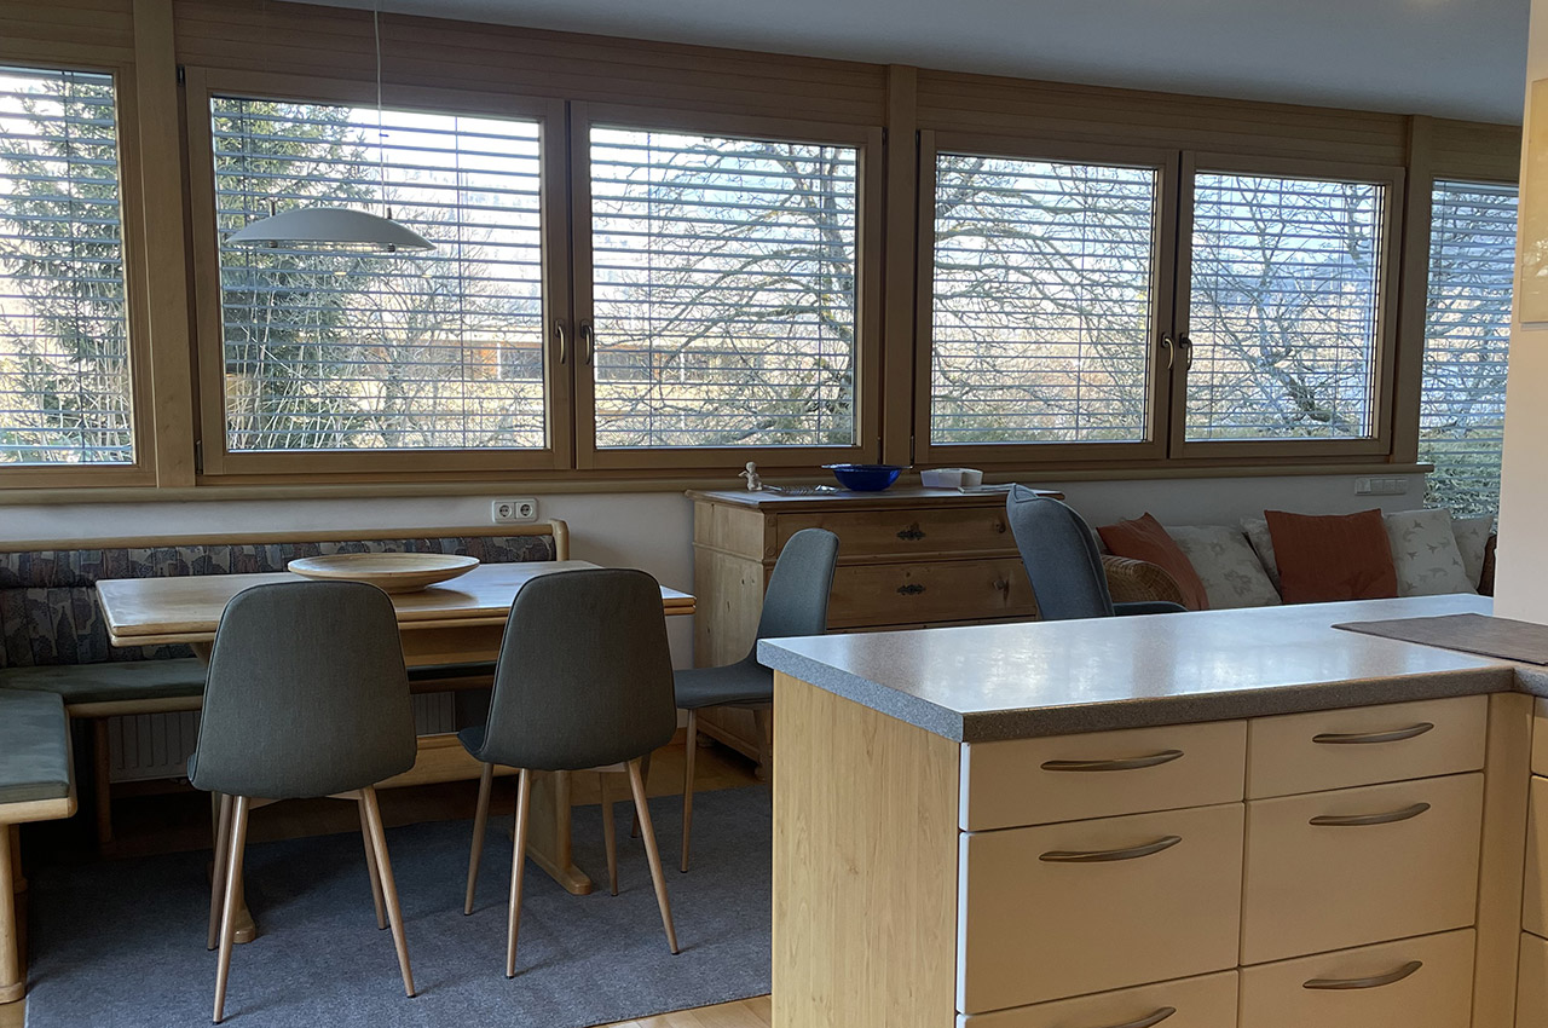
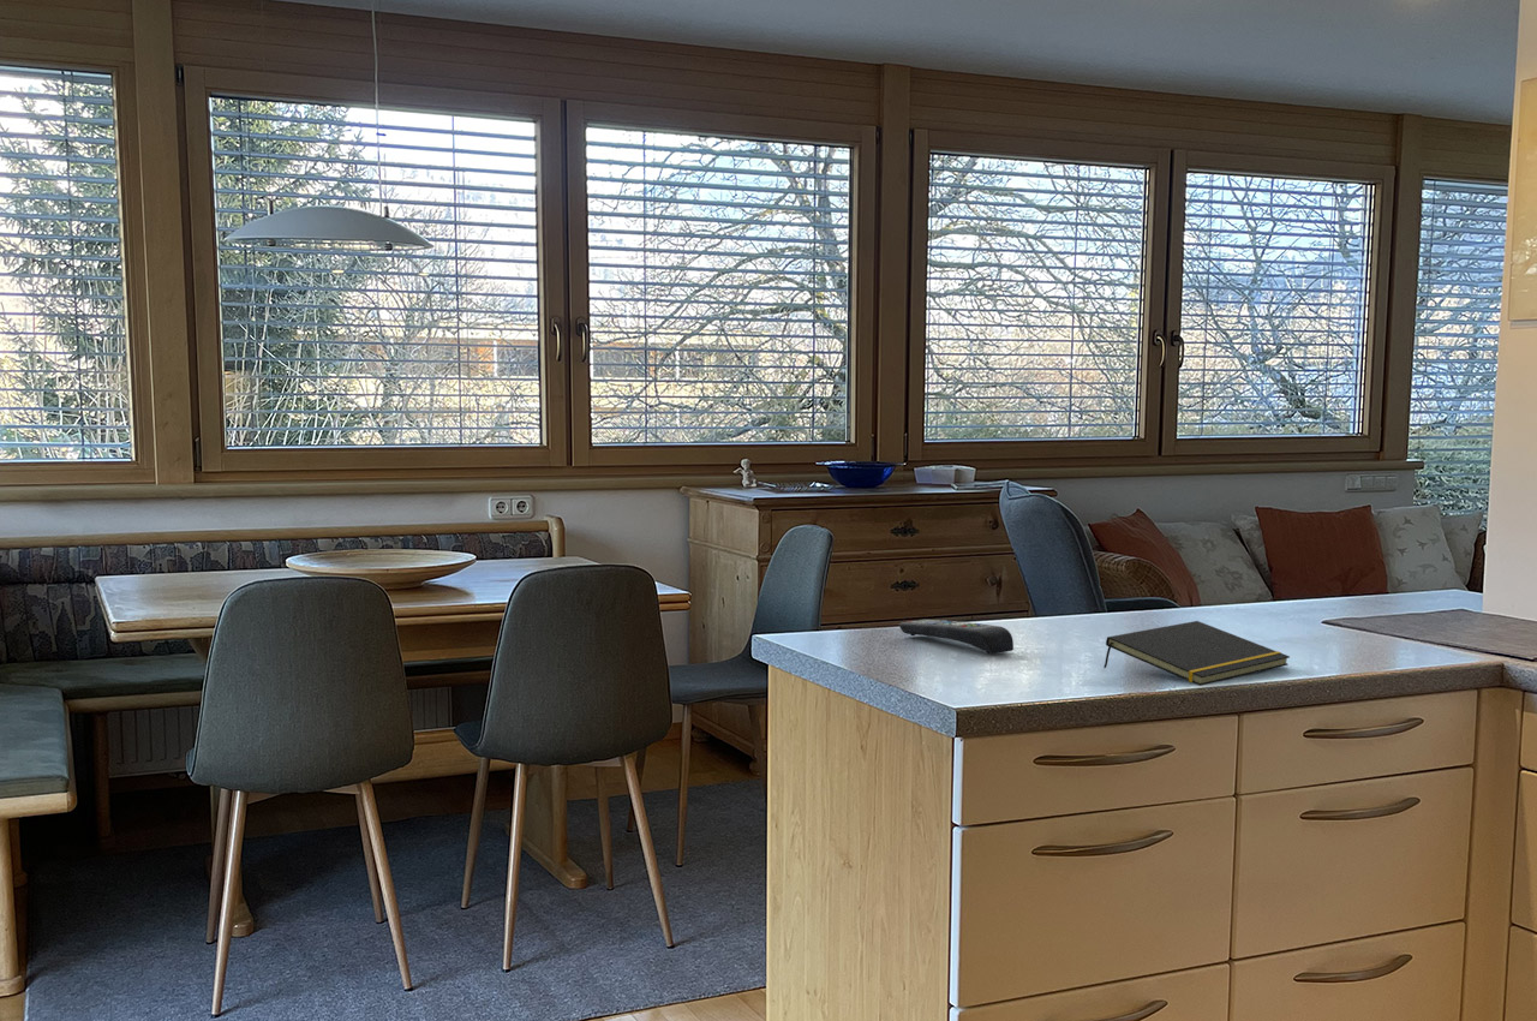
+ notepad [1102,620,1291,687]
+ remote control [898,619,1015,655]
